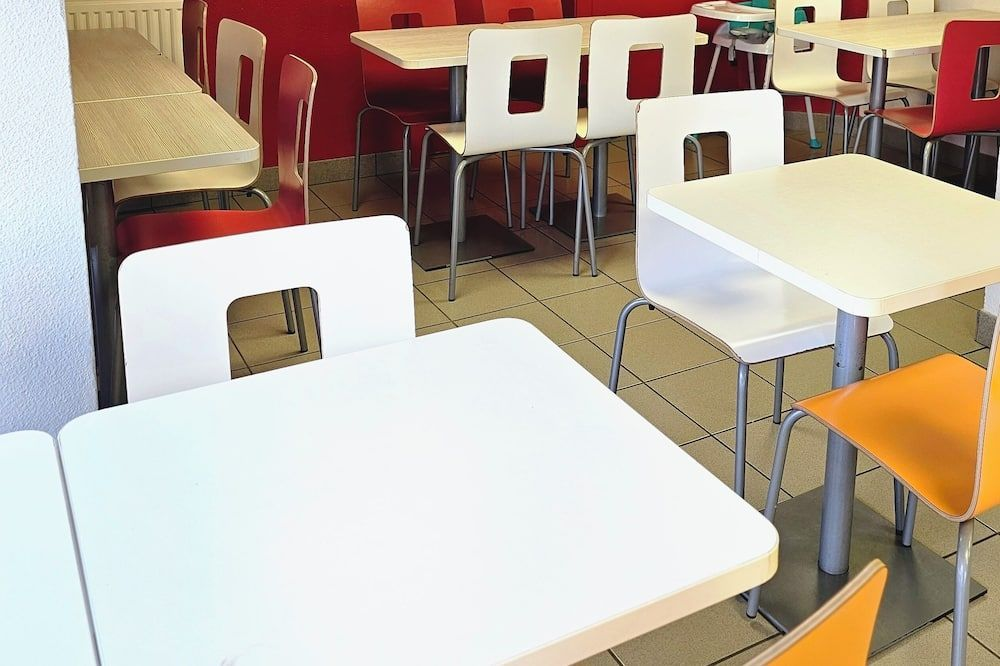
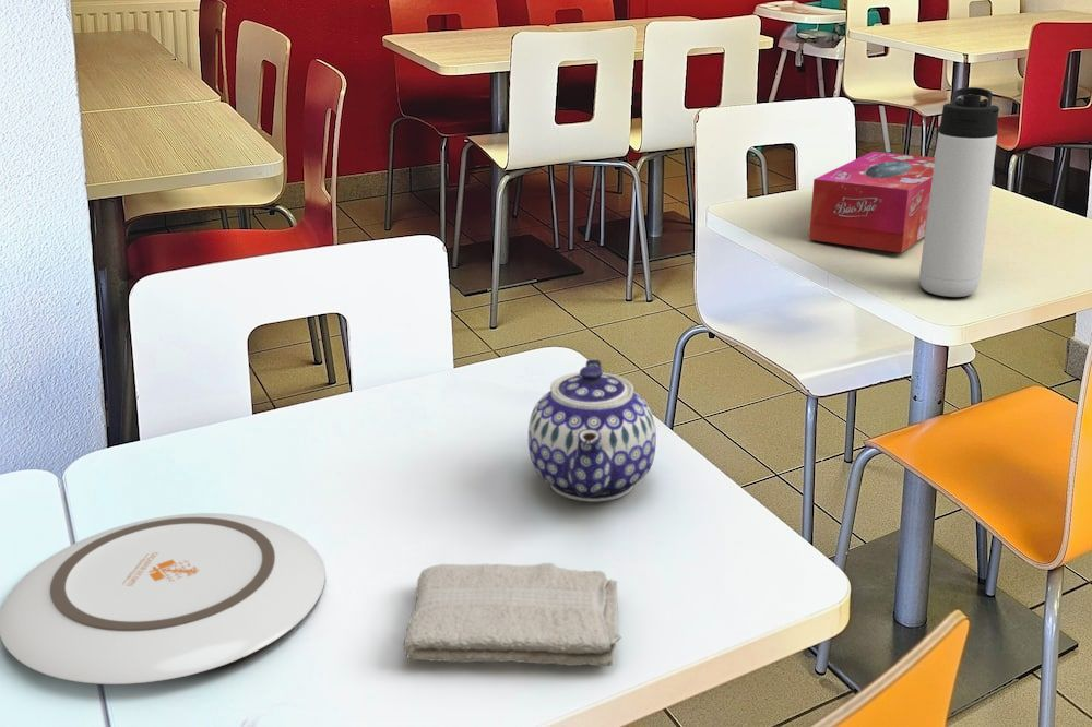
+ plate [0,512,327,686]
+ tissue box [808,151,935,253]
+ teapot [527,358,657,503]
+ washcloth [403,562,622,668]
+ thermos bottle [918,86,1000,298]
